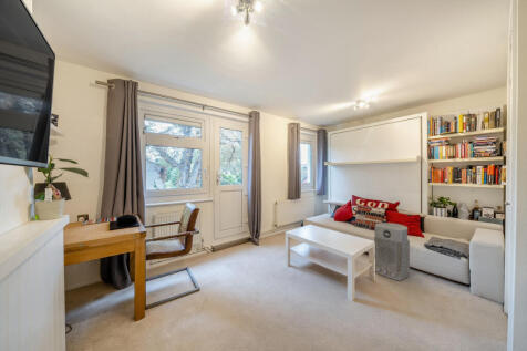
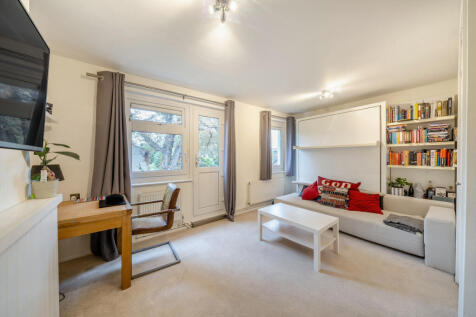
- air purifier [373,221,411,282]
